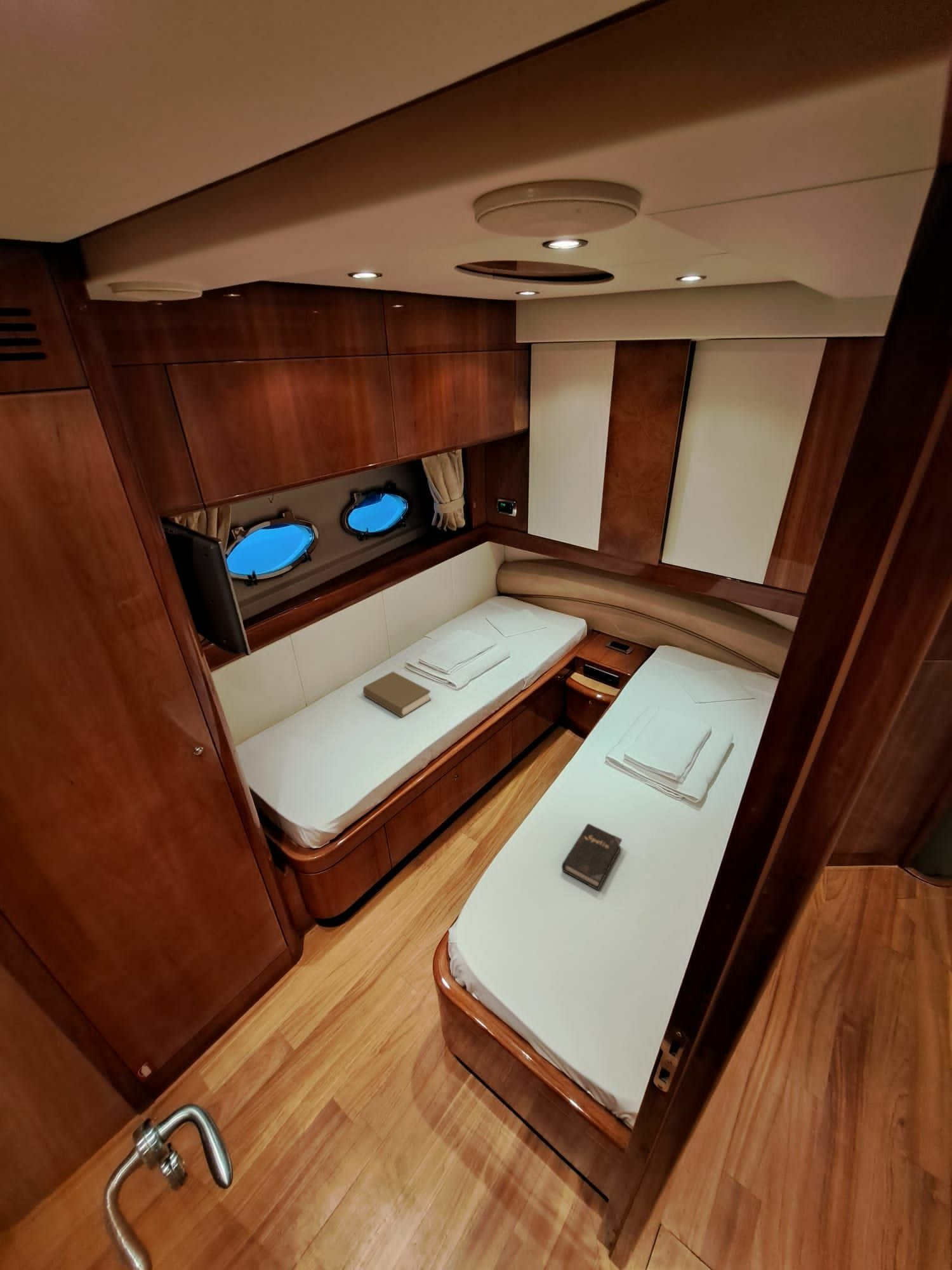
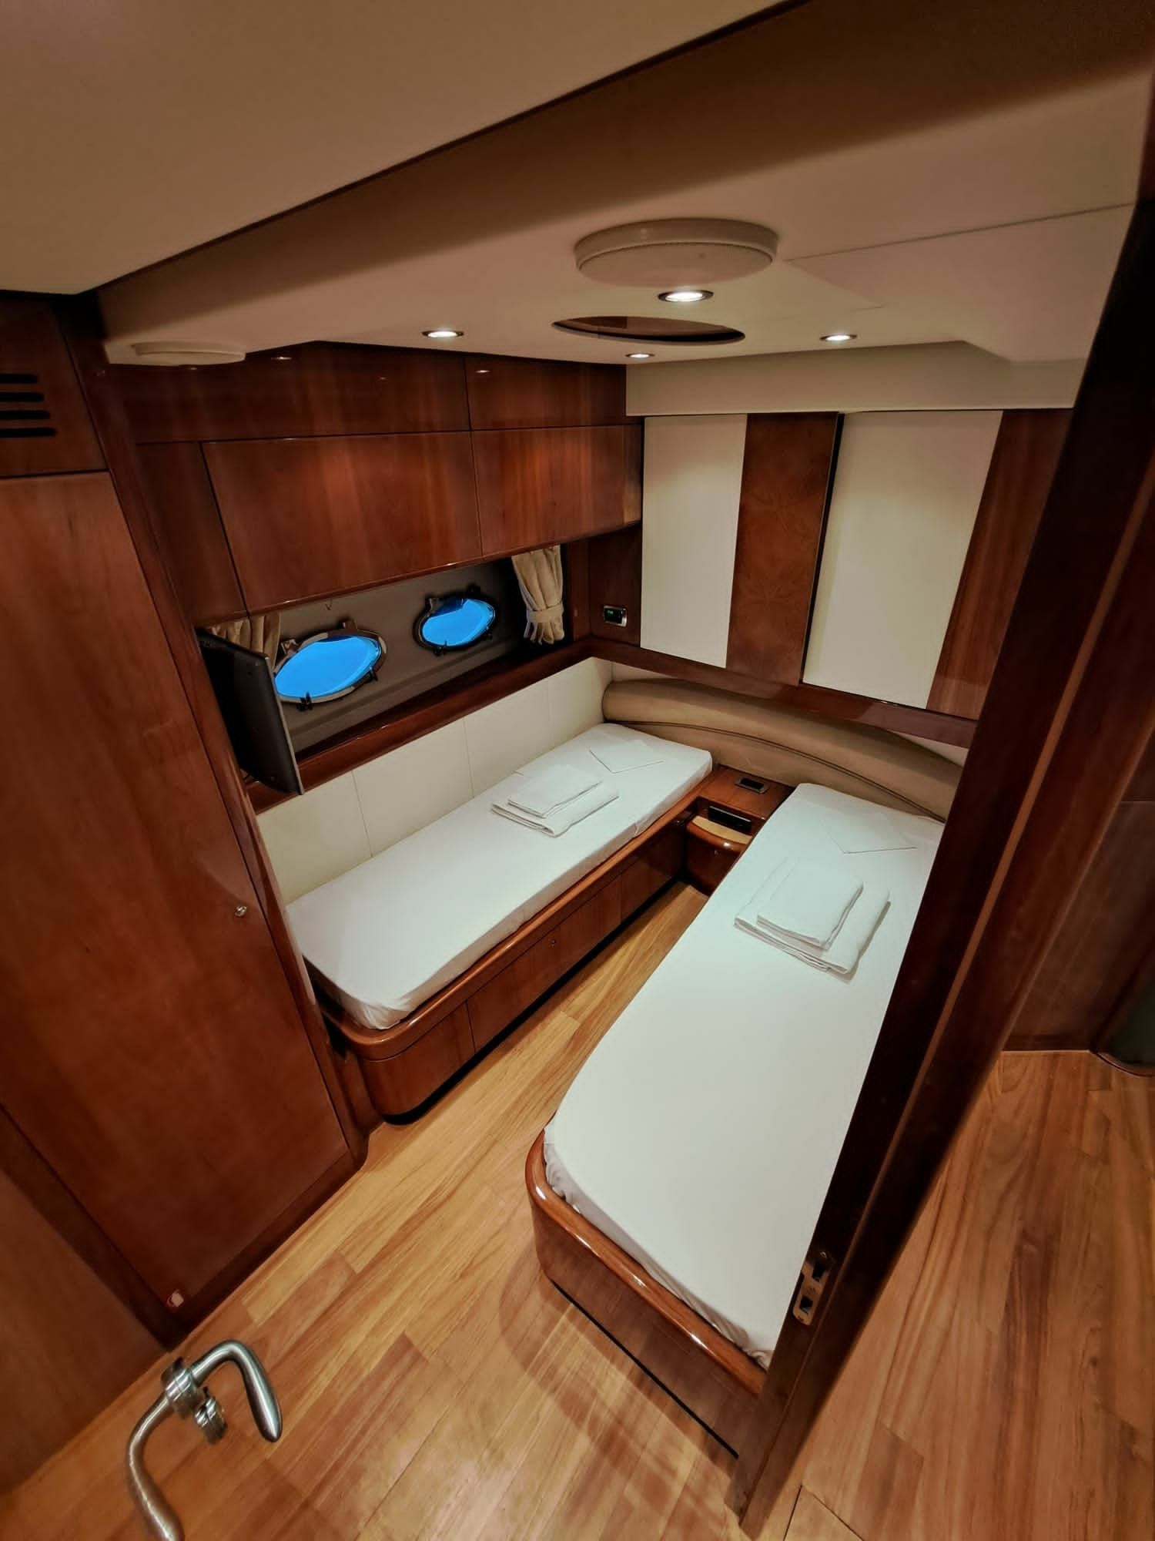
- hardback book [561,823,623,892]
- book [362,671,432,718]
